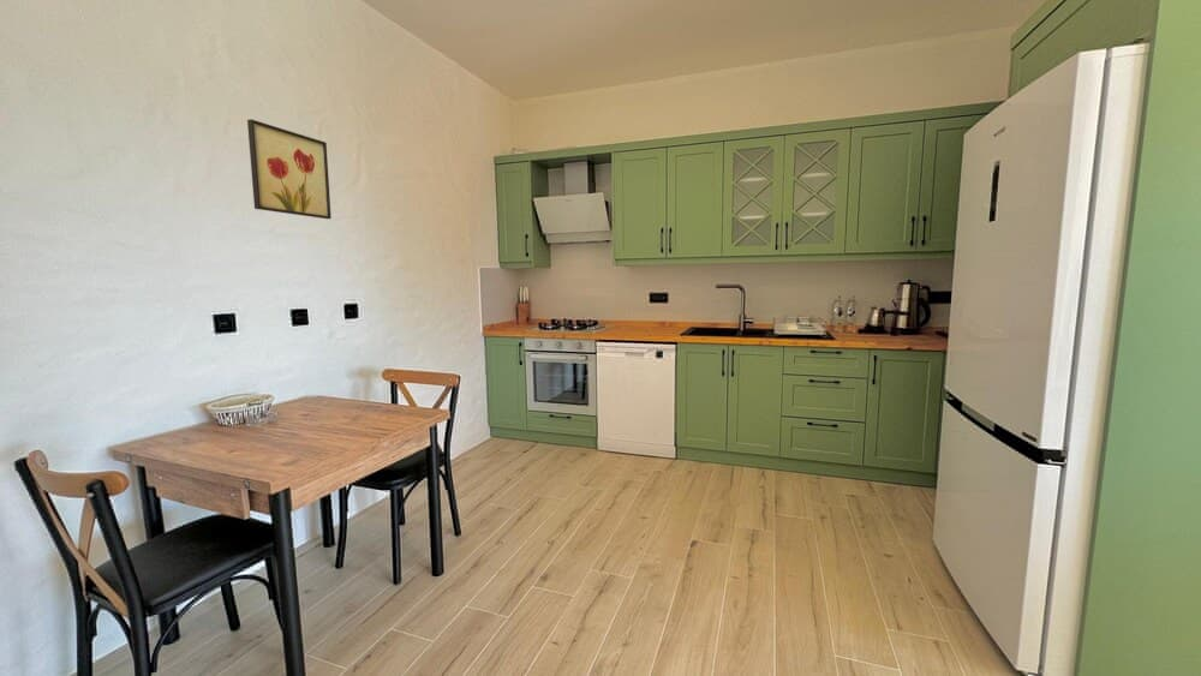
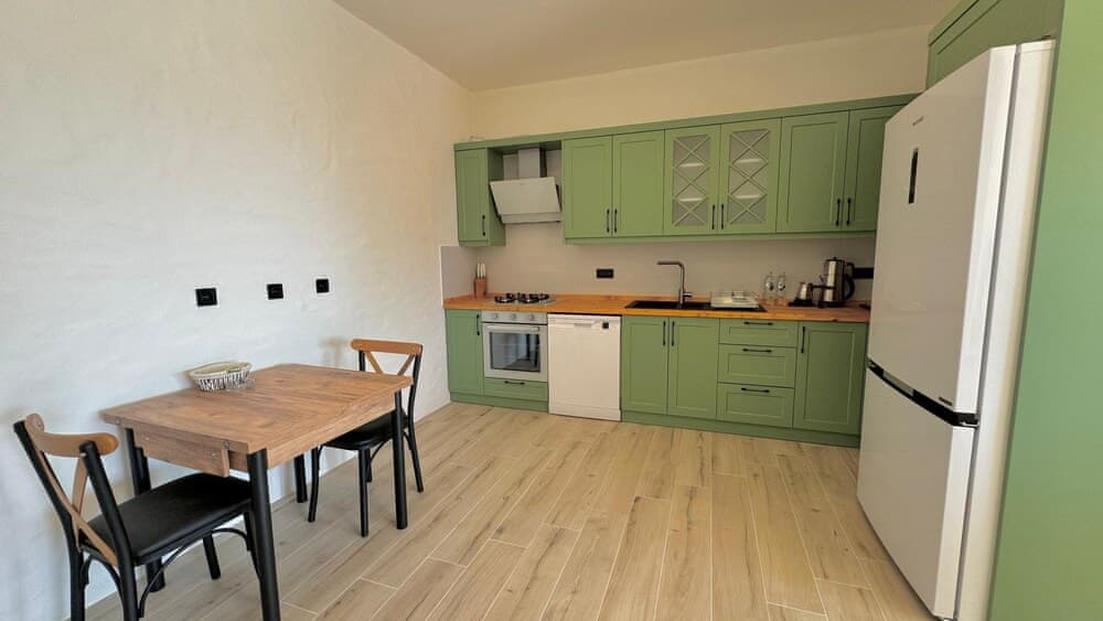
- wall art [246,118,333,220]
